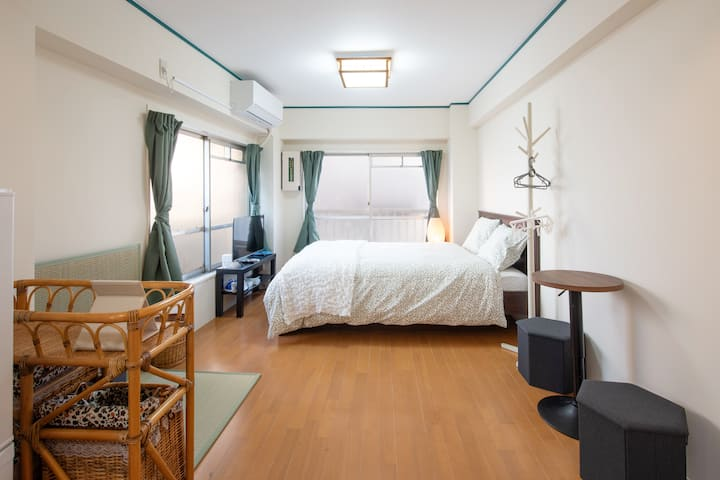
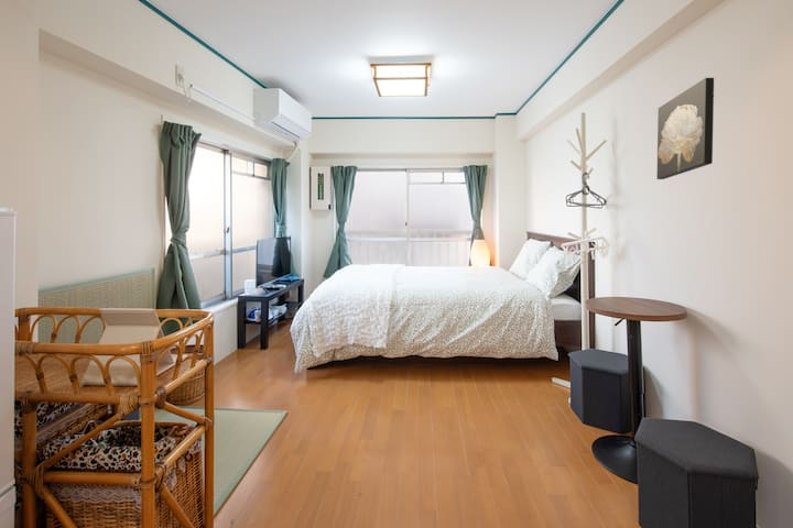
+ wall art [656,77,715,180]
